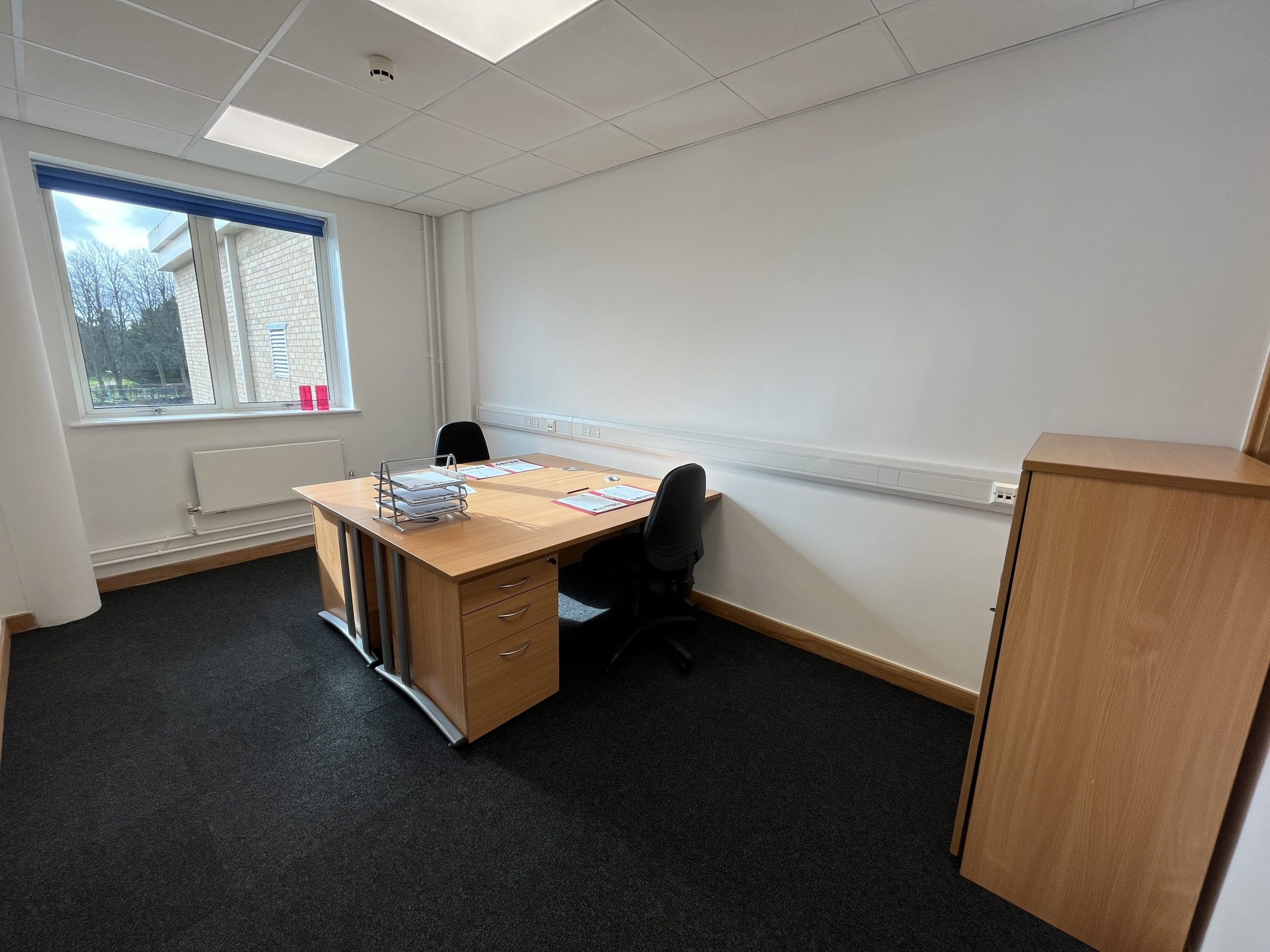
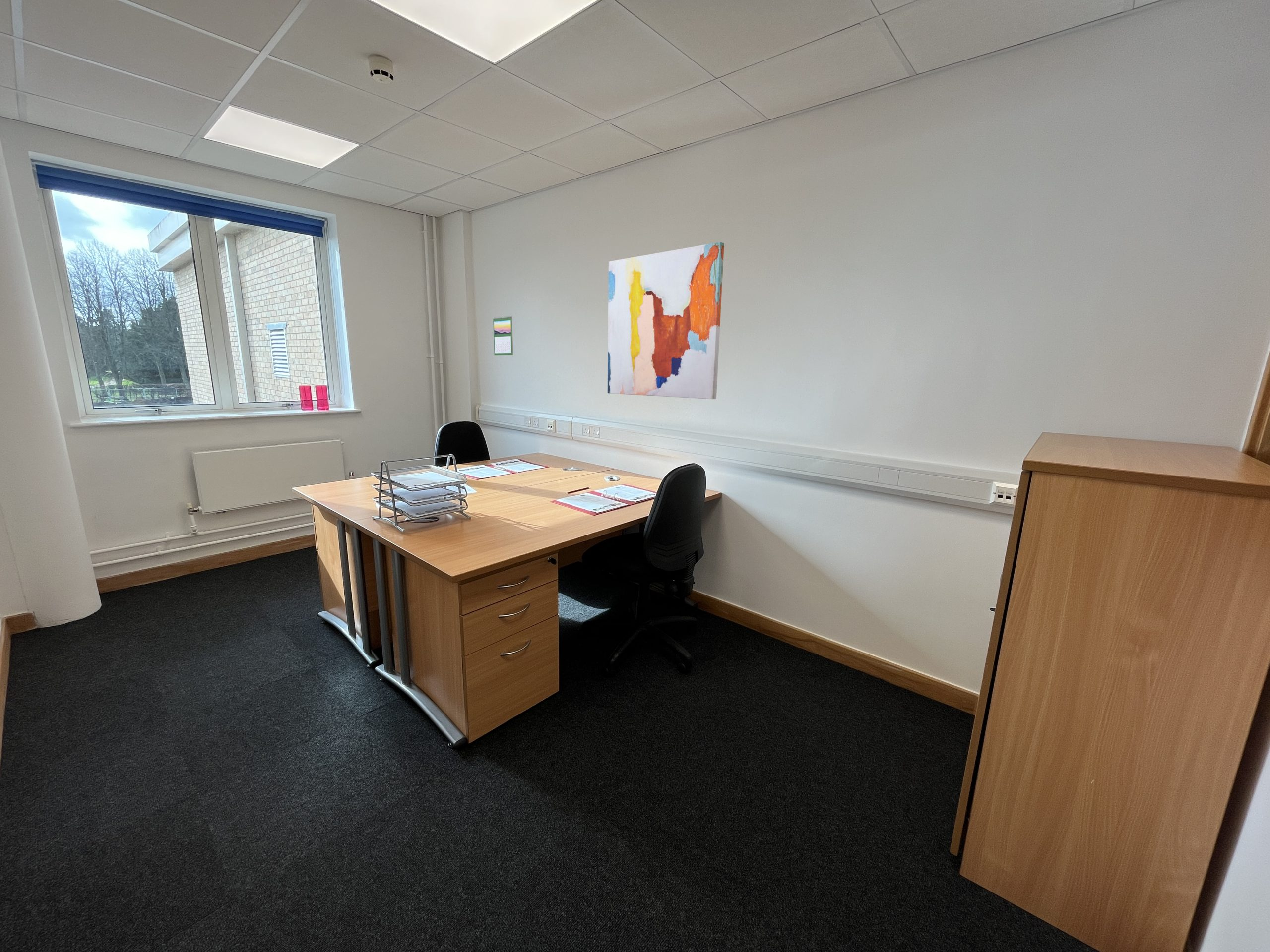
+ calendar [493,315,513,356]
+ wall art [607,241,725,400]
